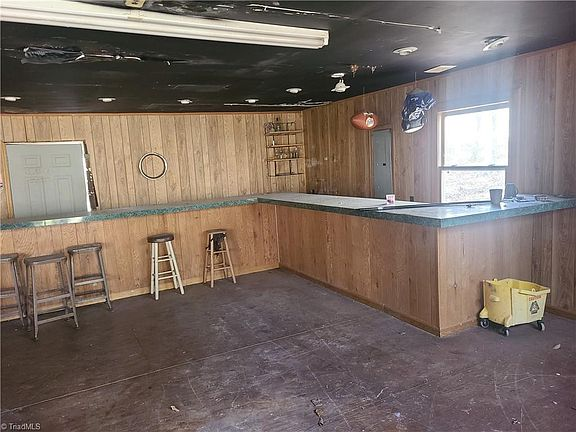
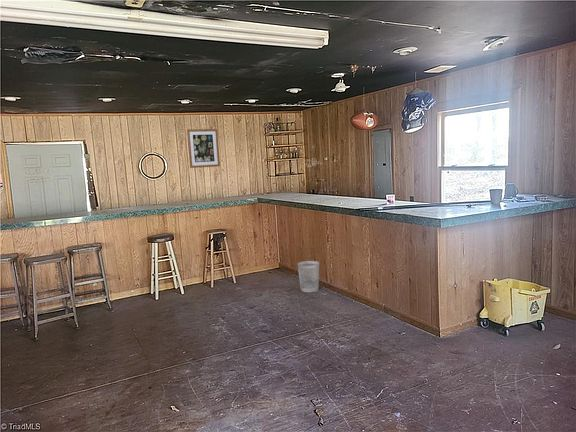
+ wall art [186,128,221,169]
+ wastebasket [296,260,320,293]
